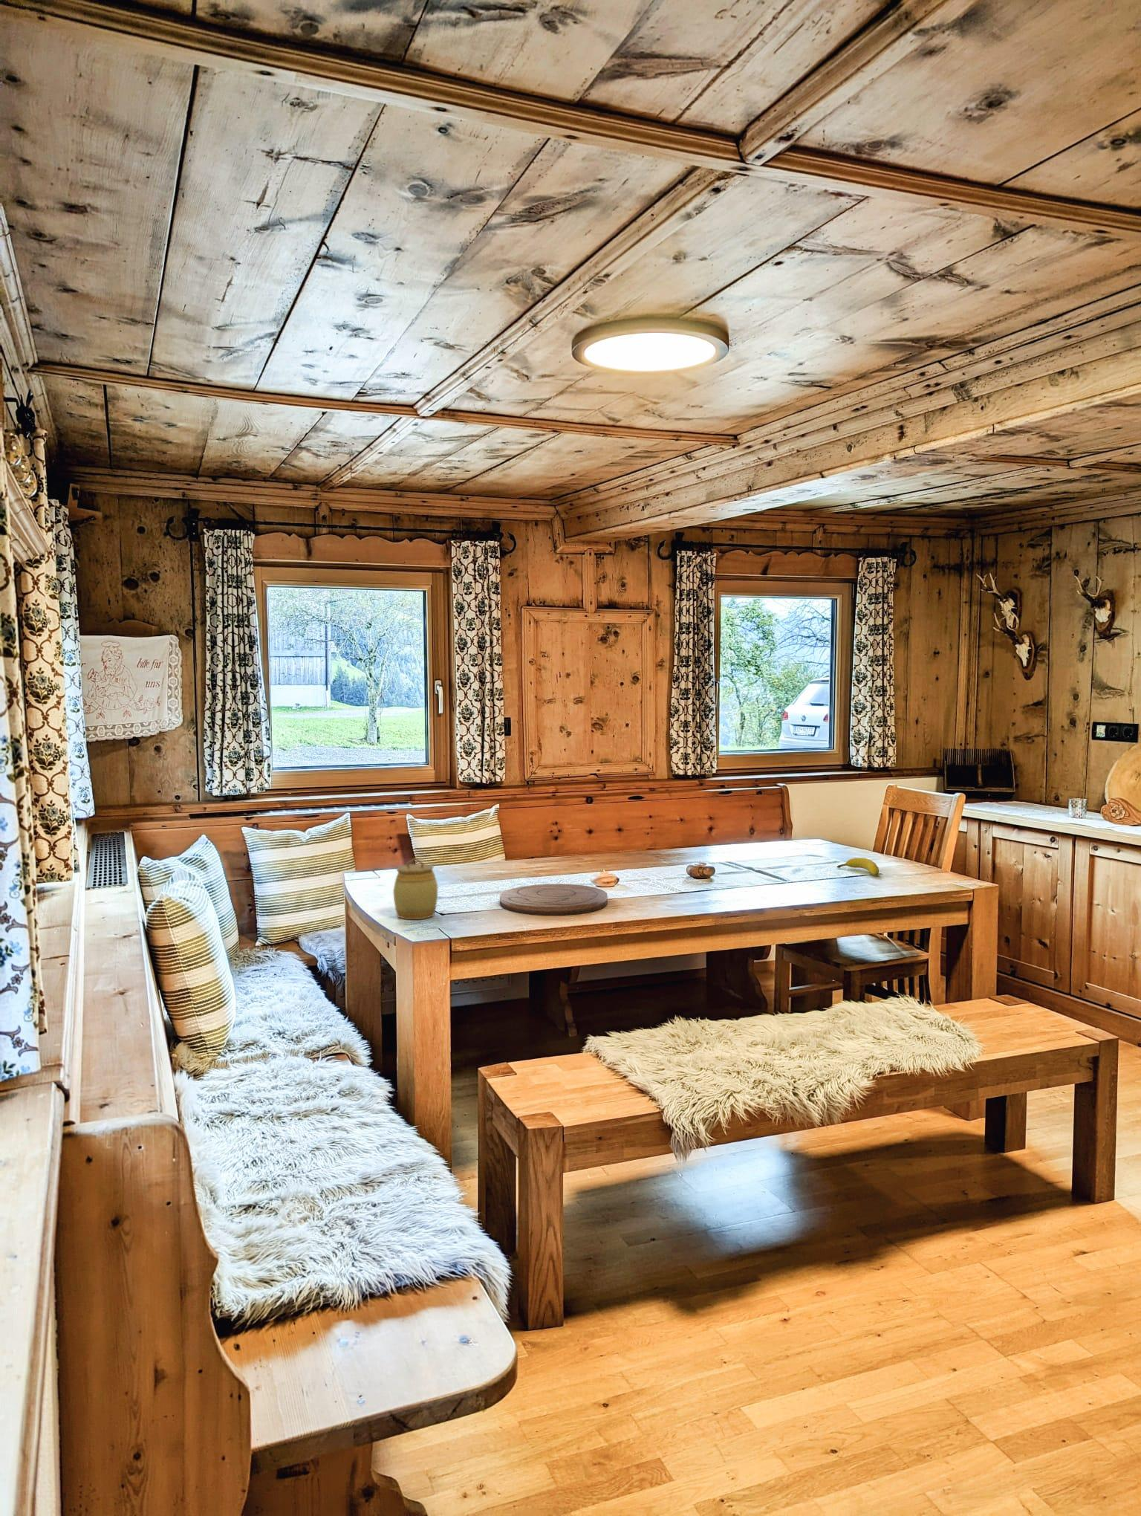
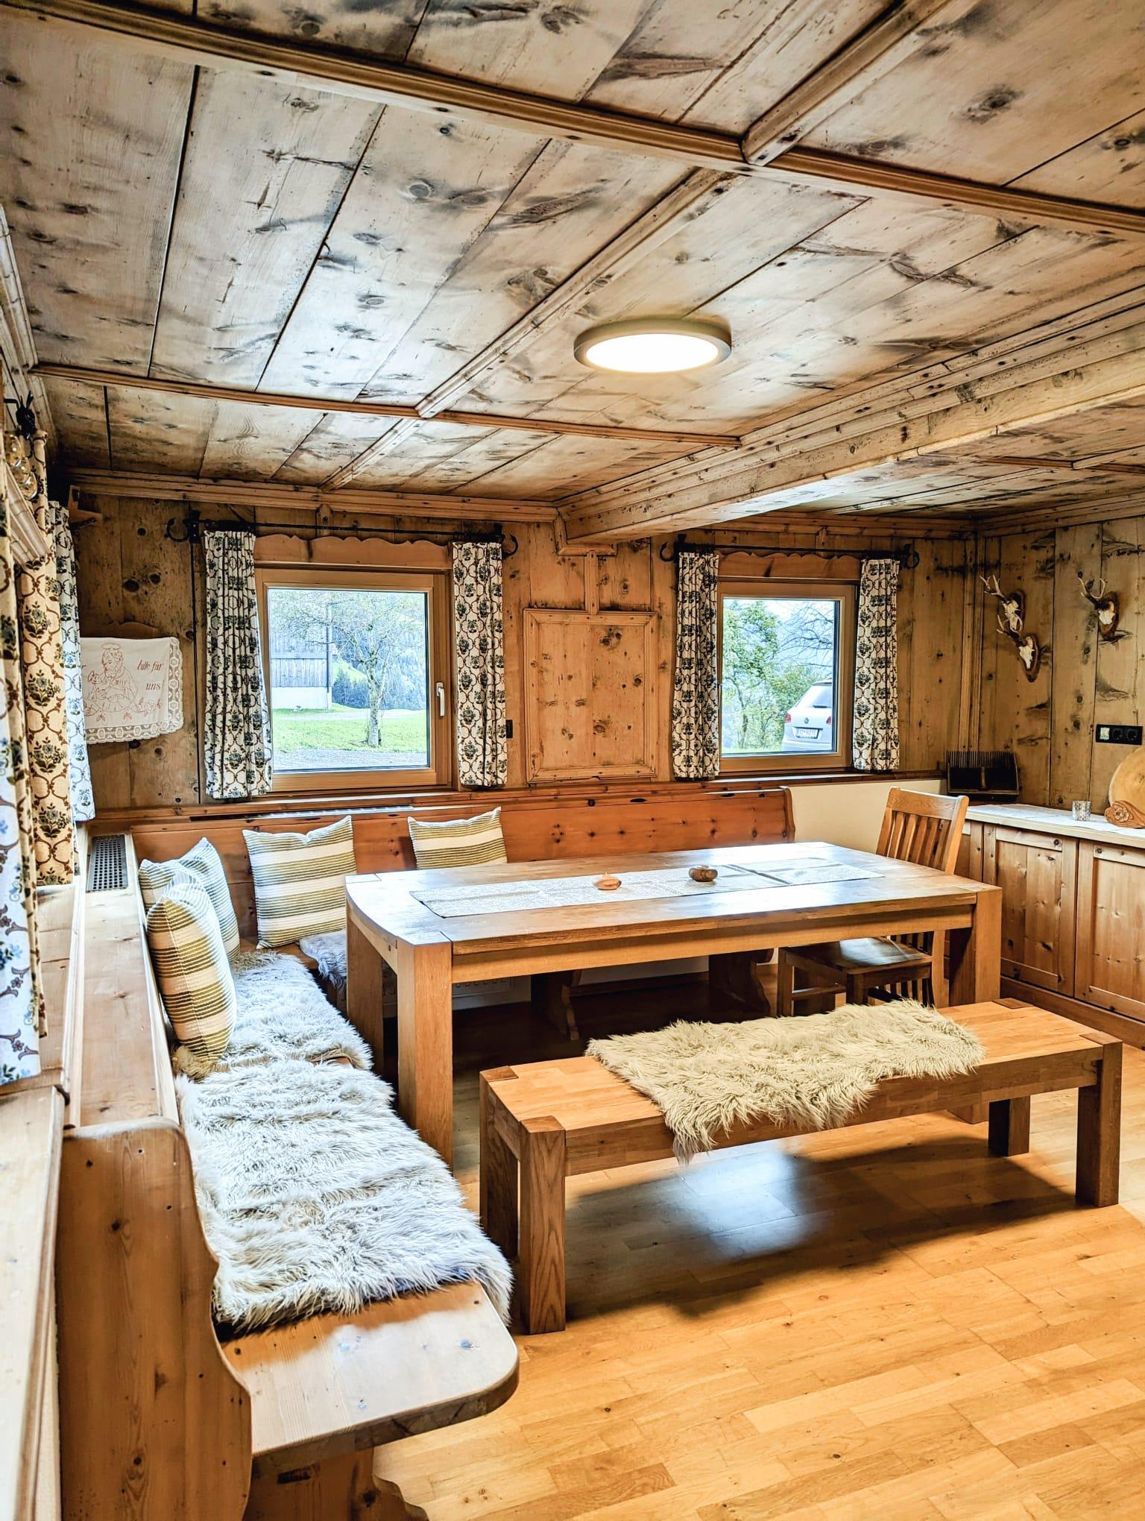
- jar [392,857,439,920]
- fruit [837,857,880,876]
- cutting board [500,883,609,917]
